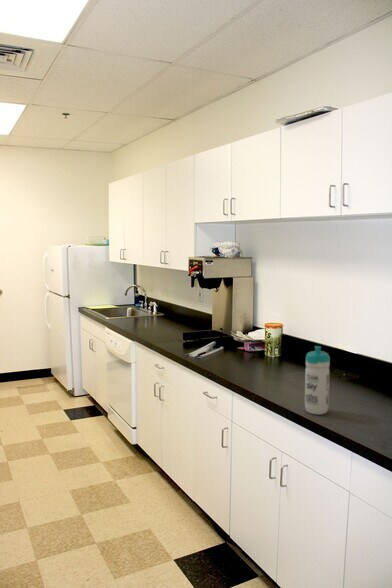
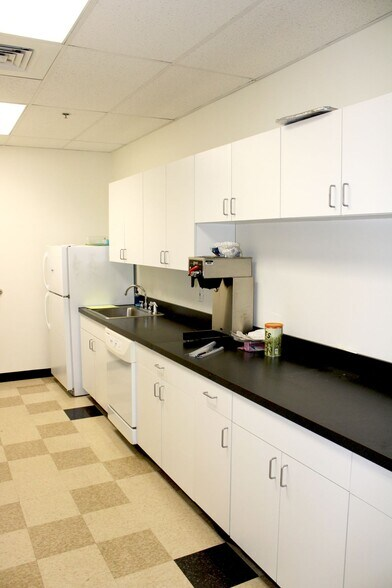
- water bottle [304,345,331,416]
